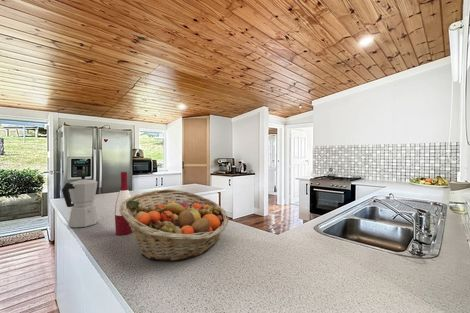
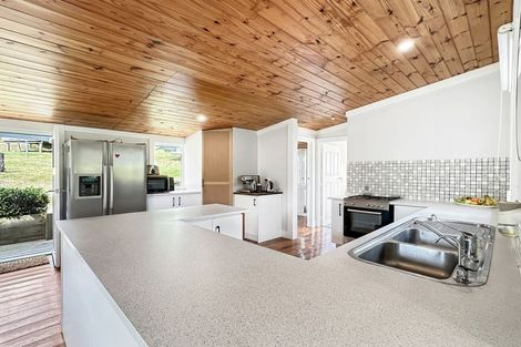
- fruit basket [119,188,230,262]
- alcohol [114,171,133,236]
- moka pot [61,174,99,228]
